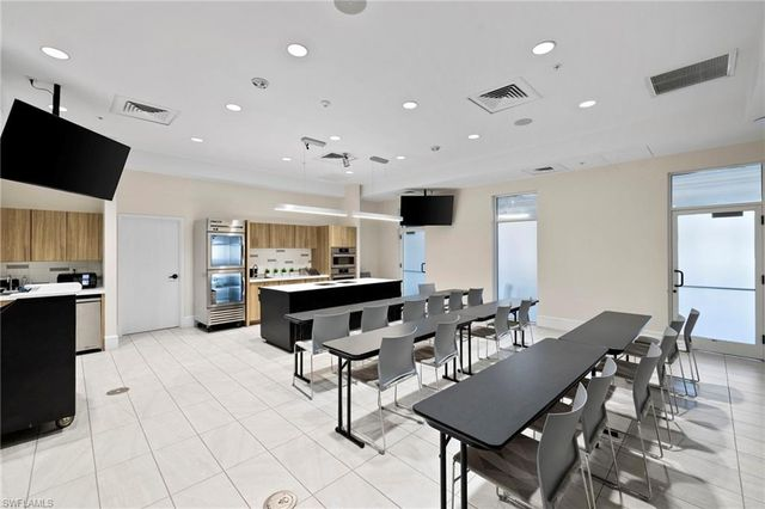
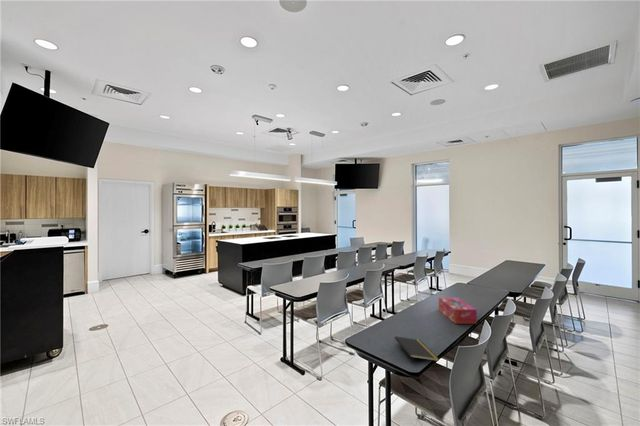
+ tissue box [438,297,478,325]
+ notepad [394,335,440,365]
